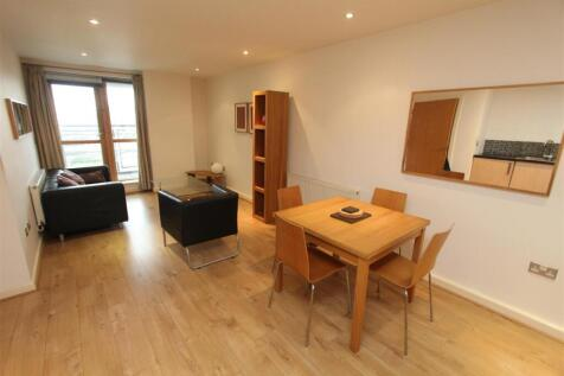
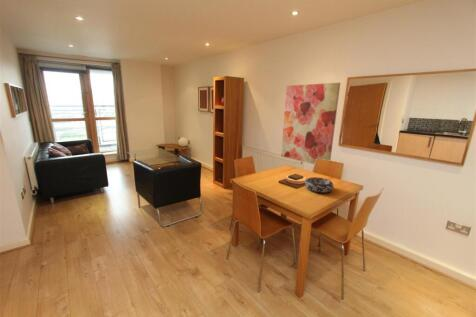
+ wall art [280,82,341,165]
+ decorative bowl [304,176,335,194]
